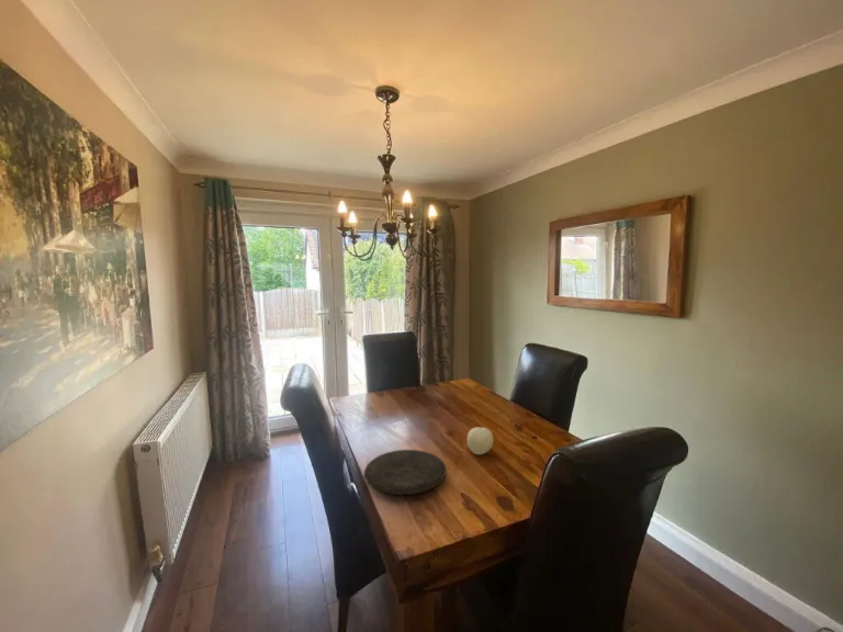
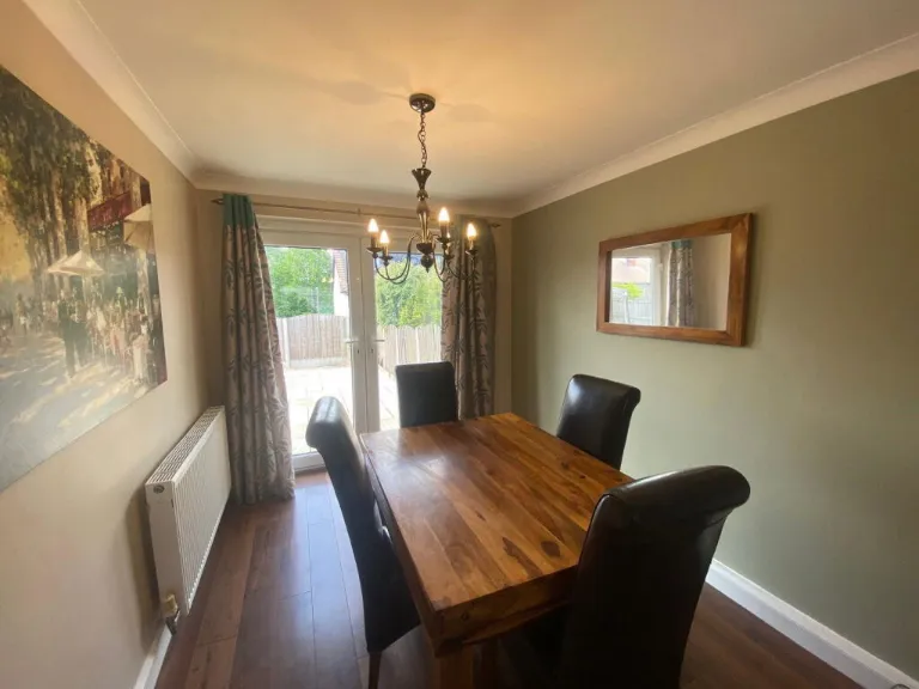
- plate [363,449,448,496]
- fruit [467,426,494,455]
